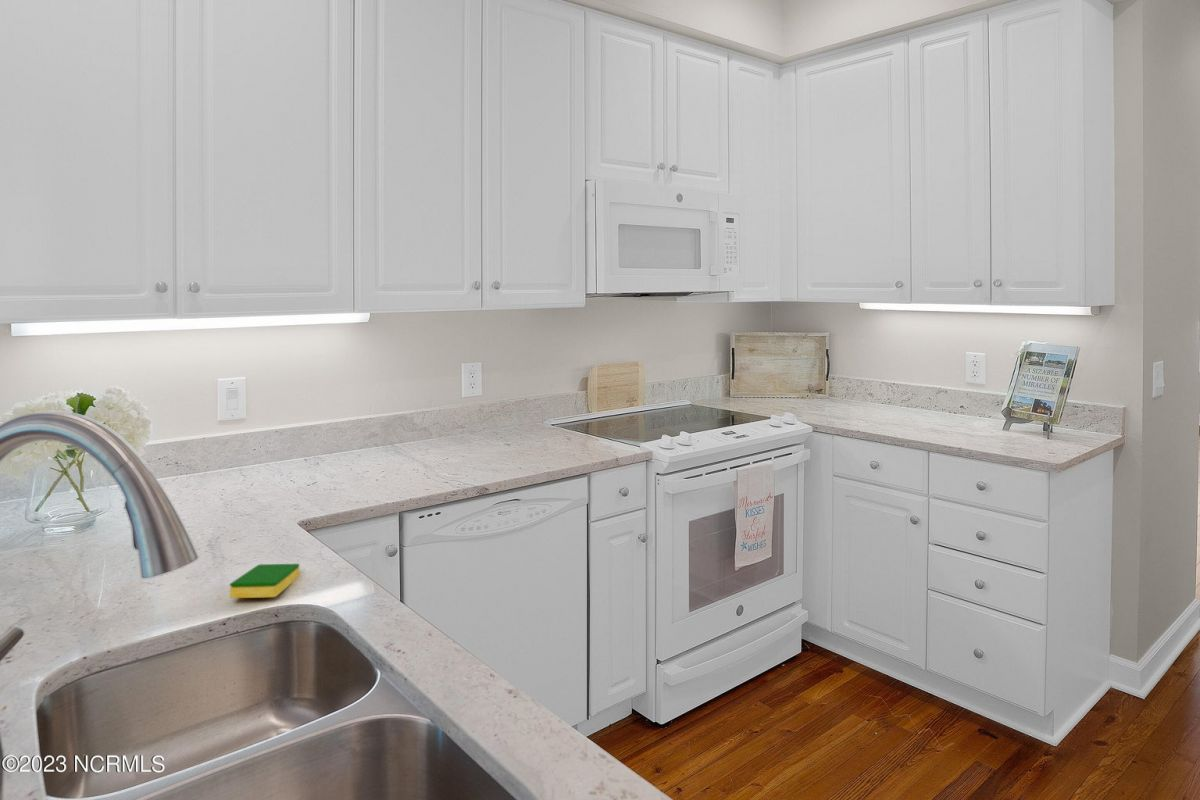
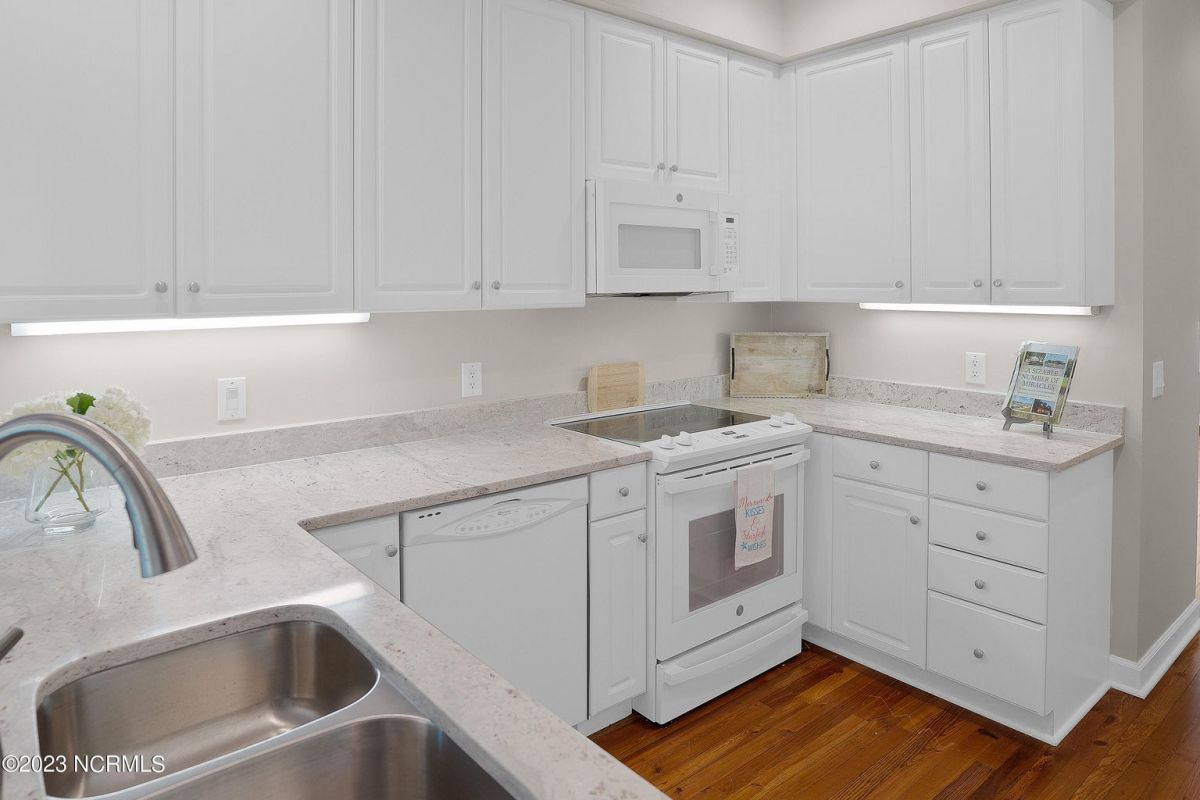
- dish sponge [229,563,300,599]
